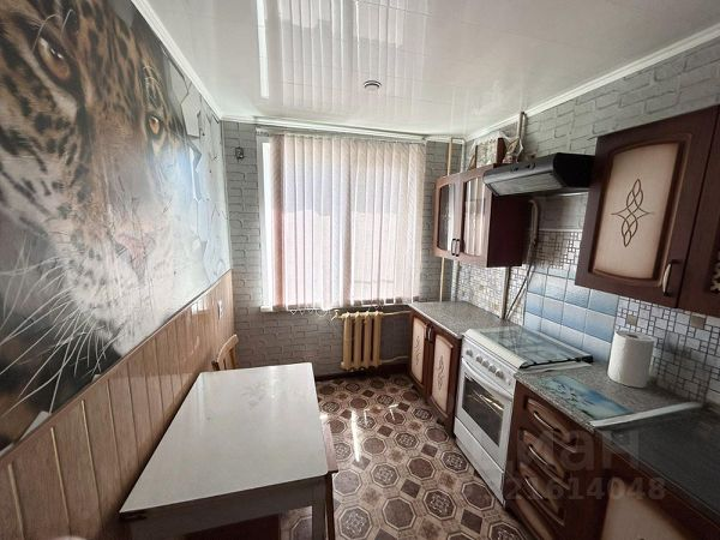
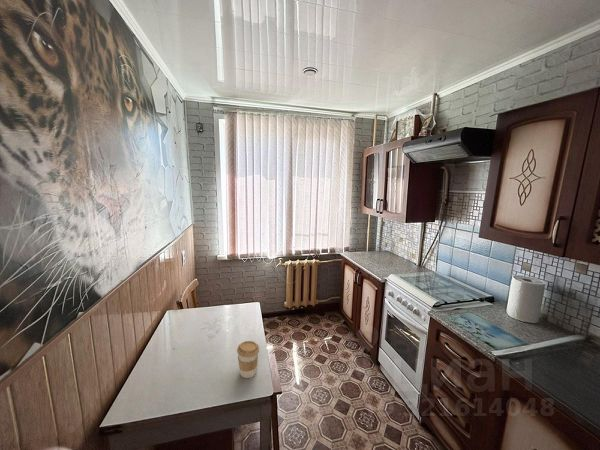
+ coffee cup [236,340,260,379]
